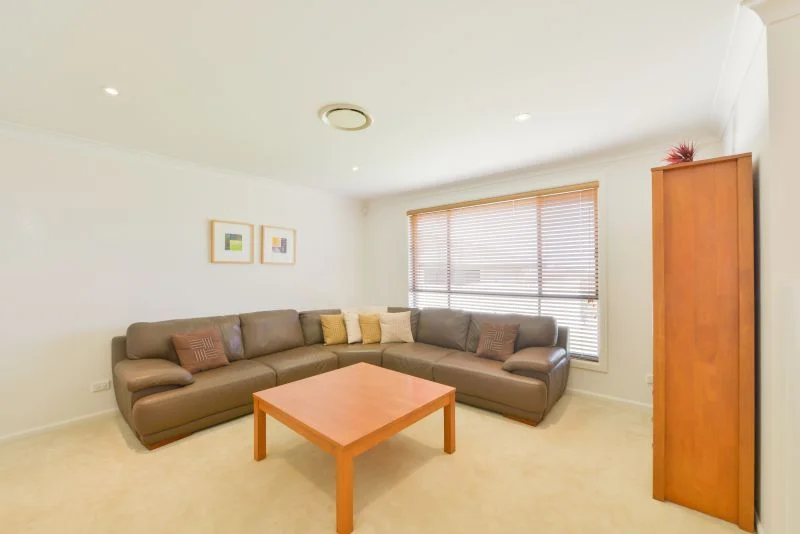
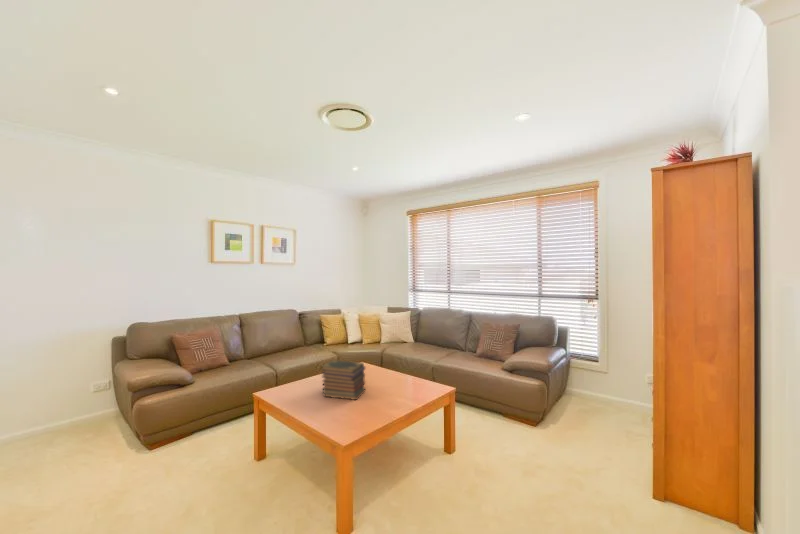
+ book stack [320,359,366,401]
